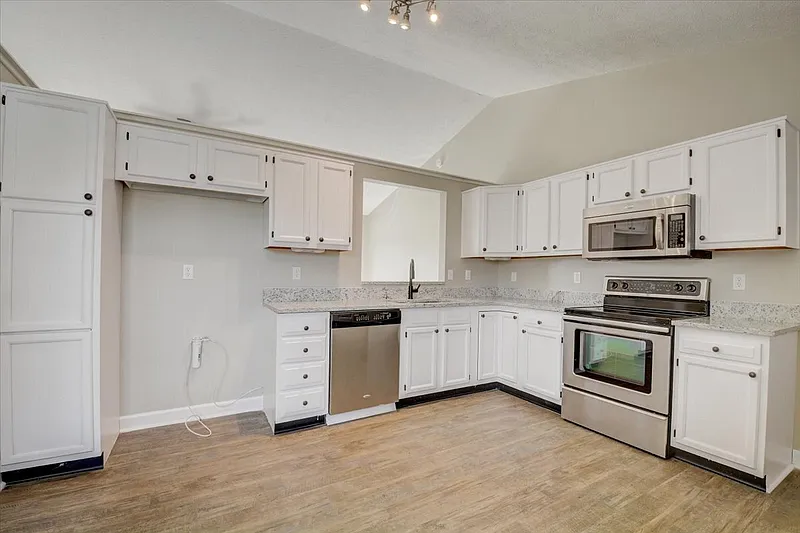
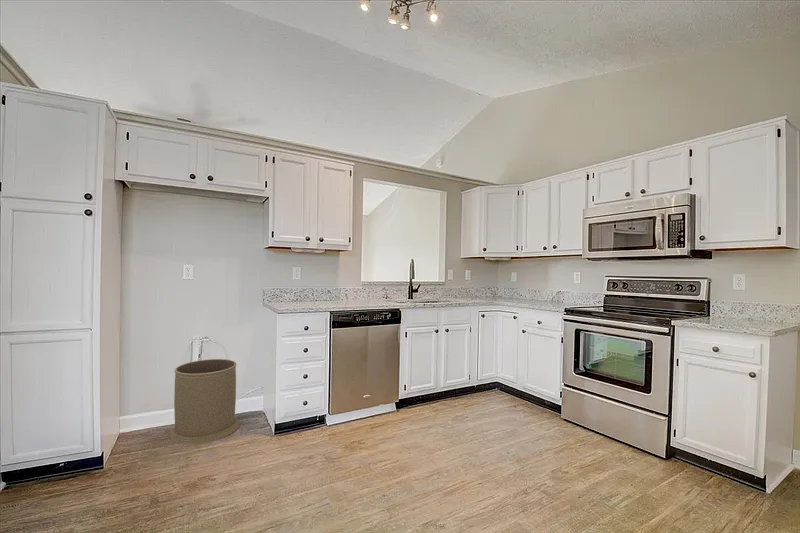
+ trash can [169,358,240,445]
